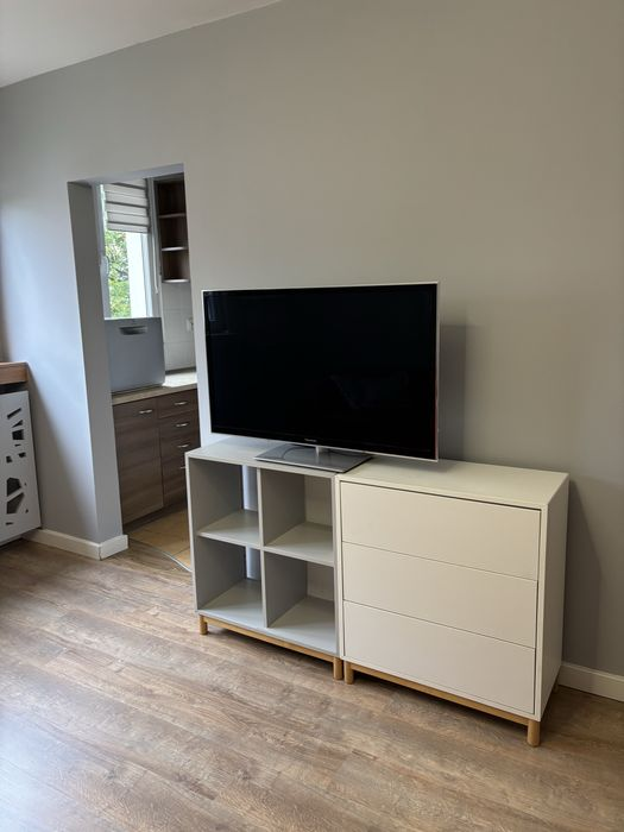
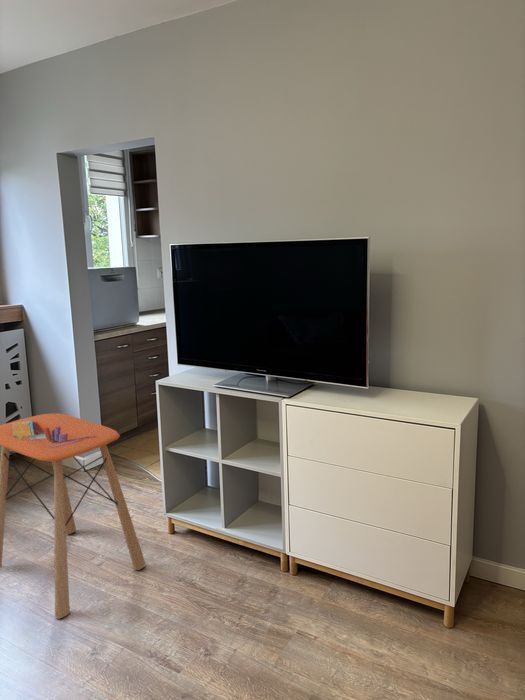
+ side table [0,412,147,620]
